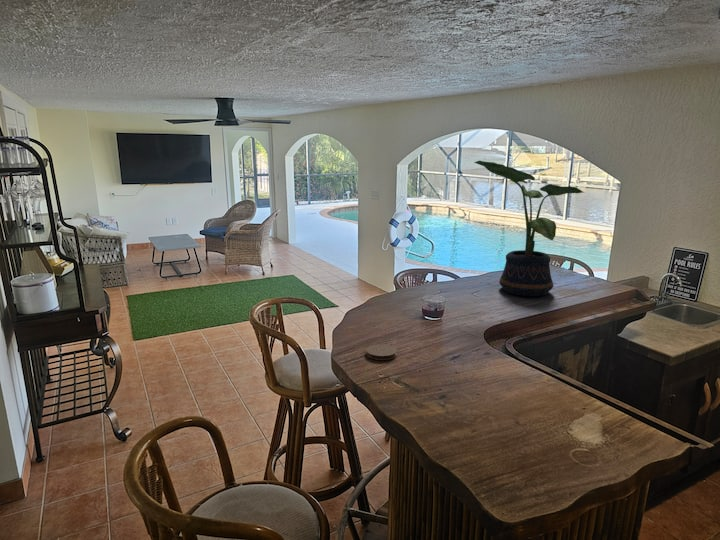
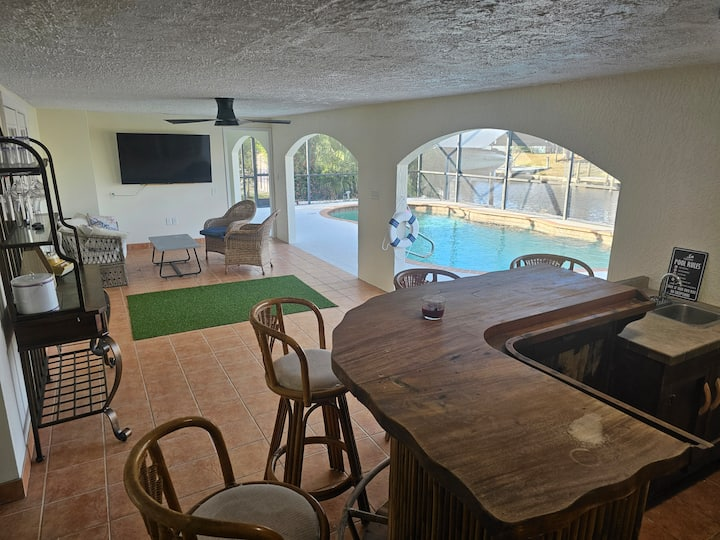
- potted plant [473,160,586,297]
- coaster [365,343,398,361]
